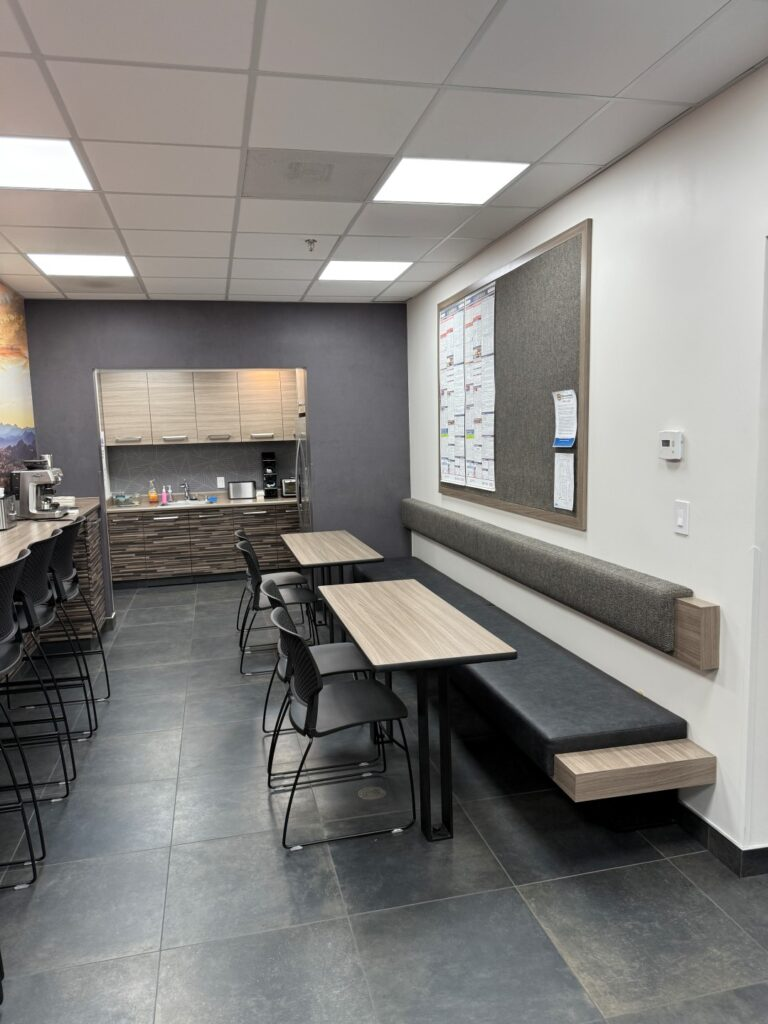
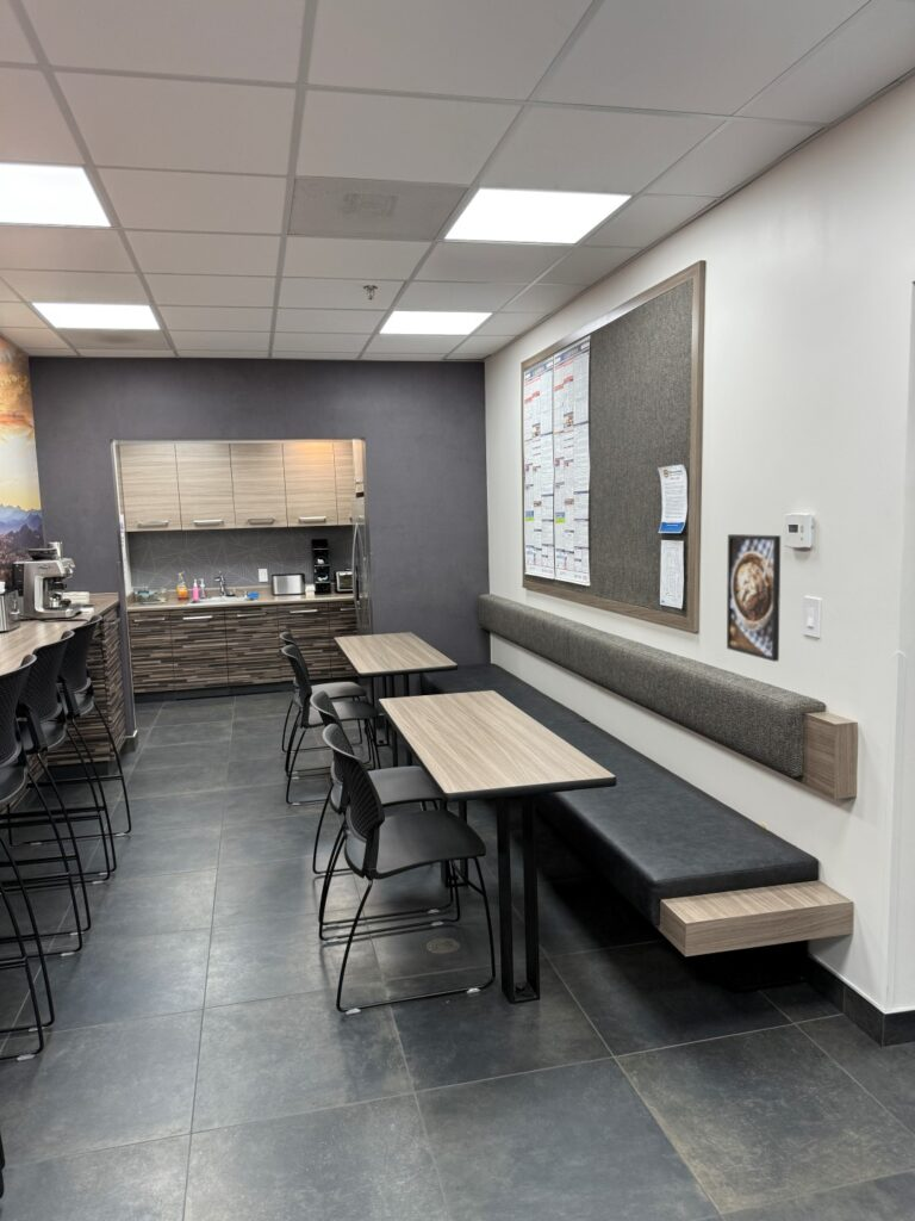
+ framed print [726,533,782,663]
